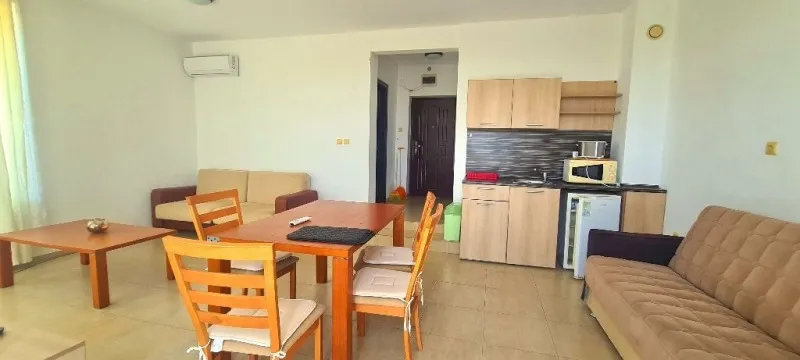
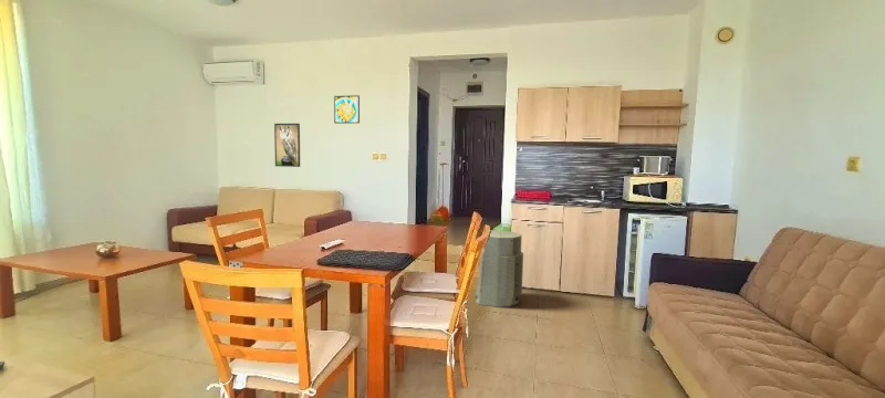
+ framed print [273,123,301,168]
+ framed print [333,94,361,125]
+ air purifier [475,230,524,308]
